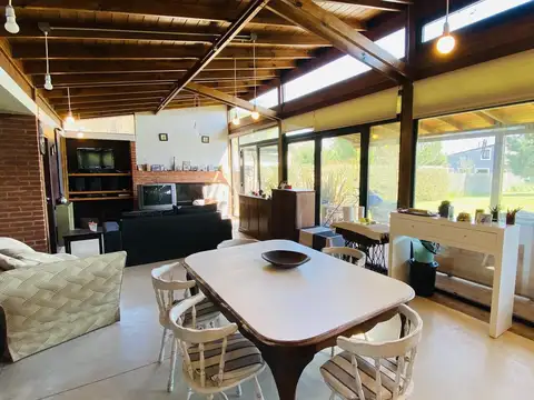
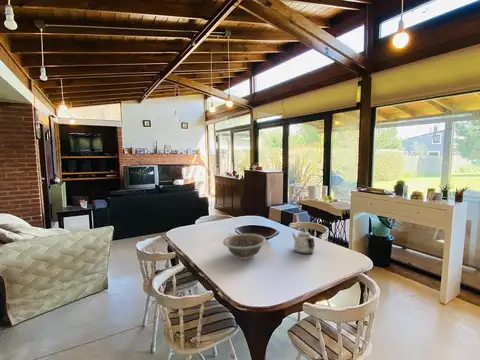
+ decorative bowl [222,233,267,260]
+ teapot [291,229,316,255]
